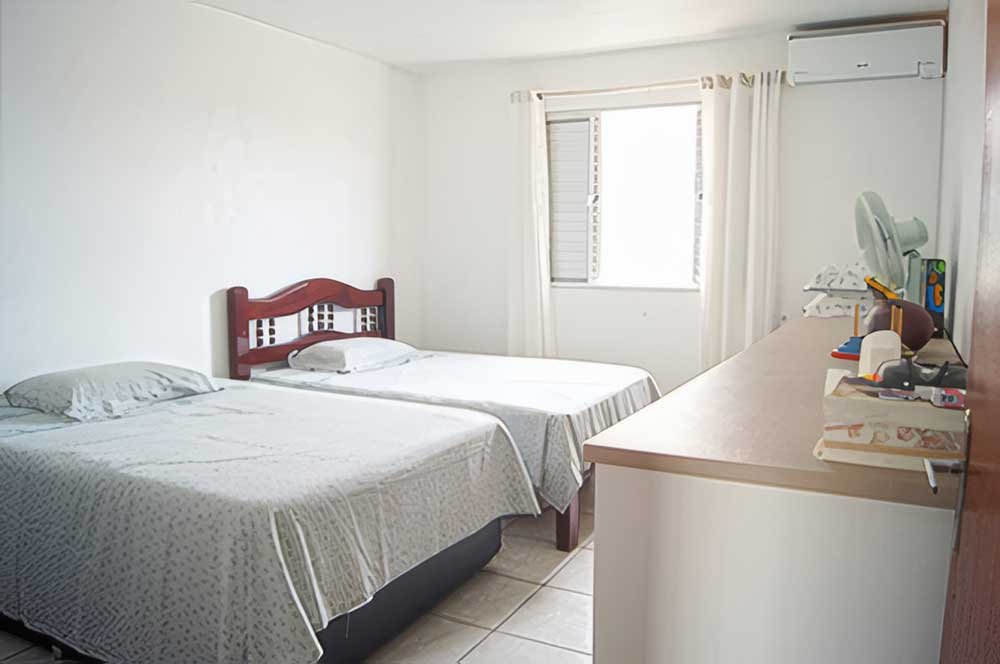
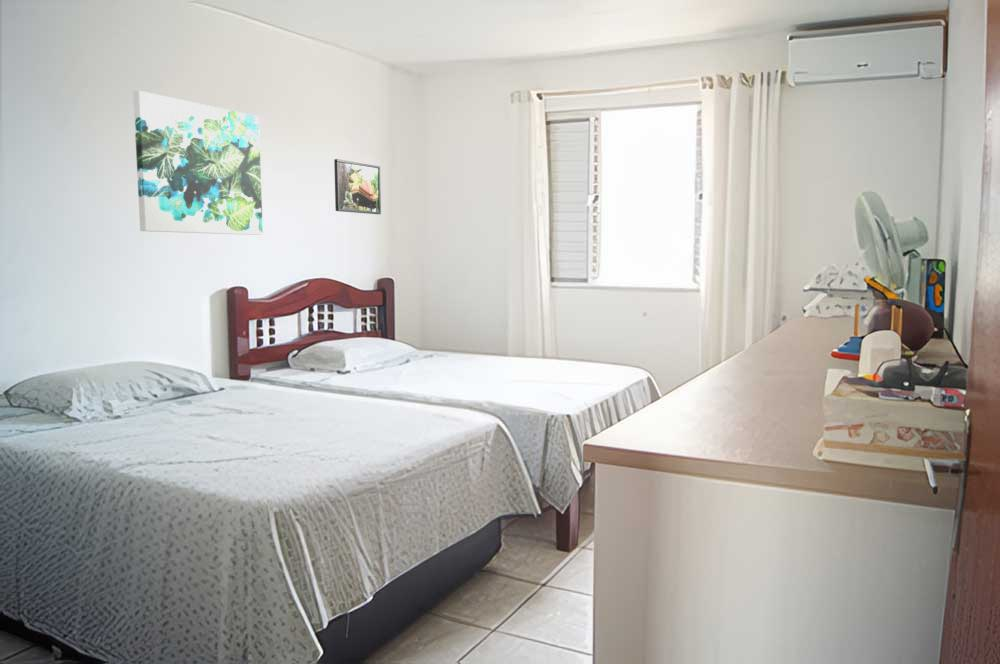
+ wall art [132,89,264,236]
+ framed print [333,158,382,215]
